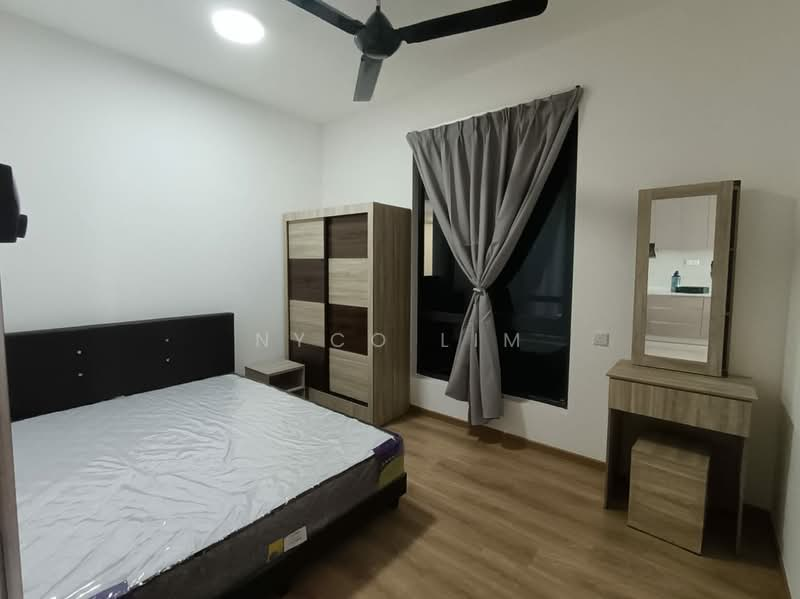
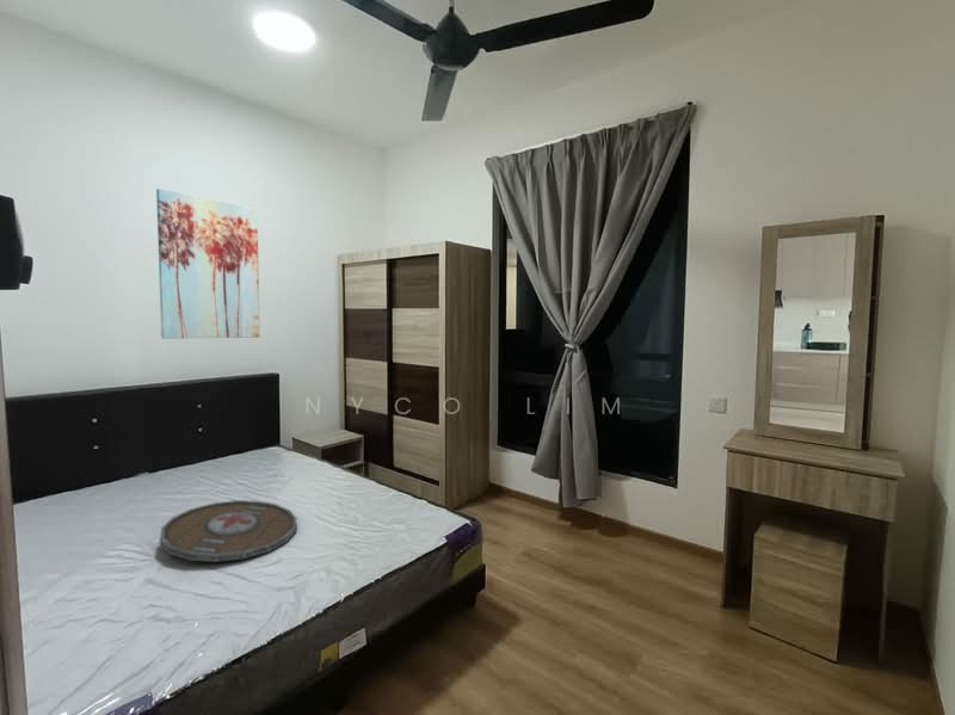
+ serving tray [159,499,297,563]
+ wall art [155,187,261,340]
